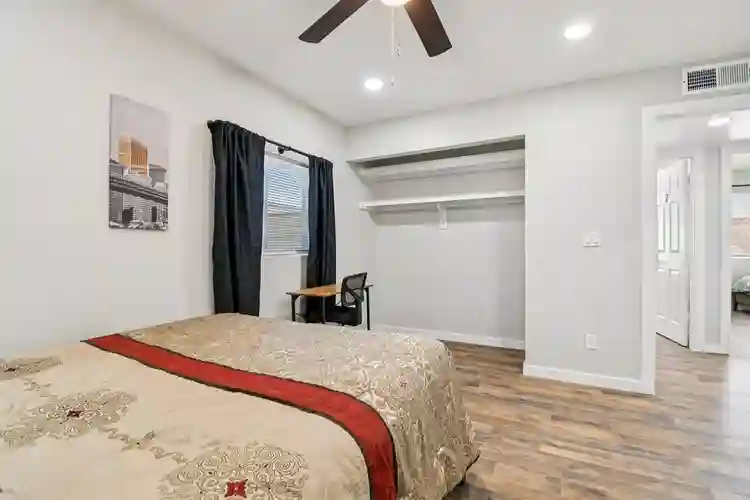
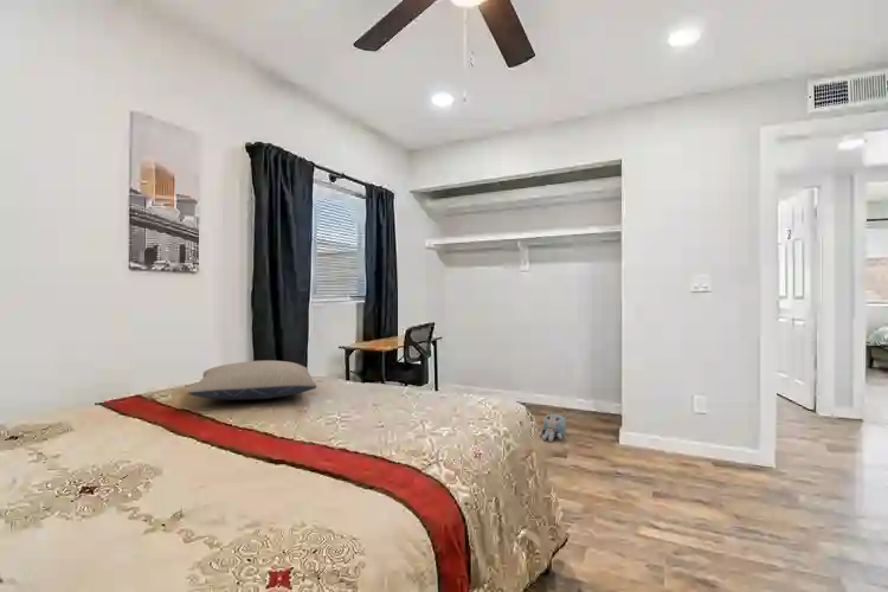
+ plush toy [539,413,567,443]
+ pillow [187,359,317,401]
